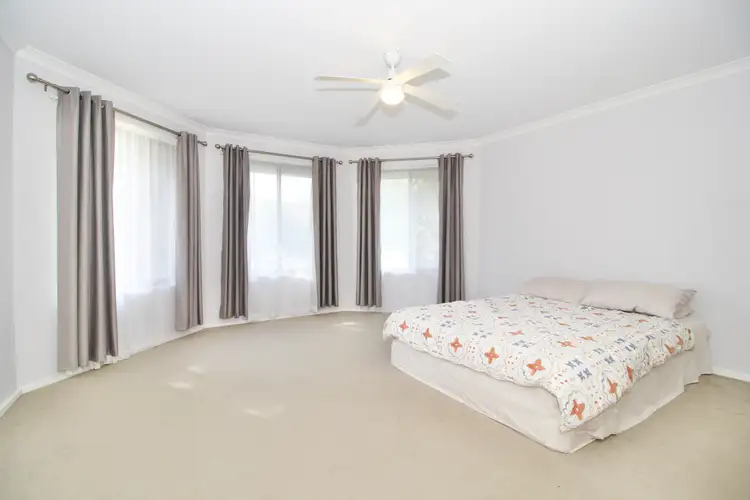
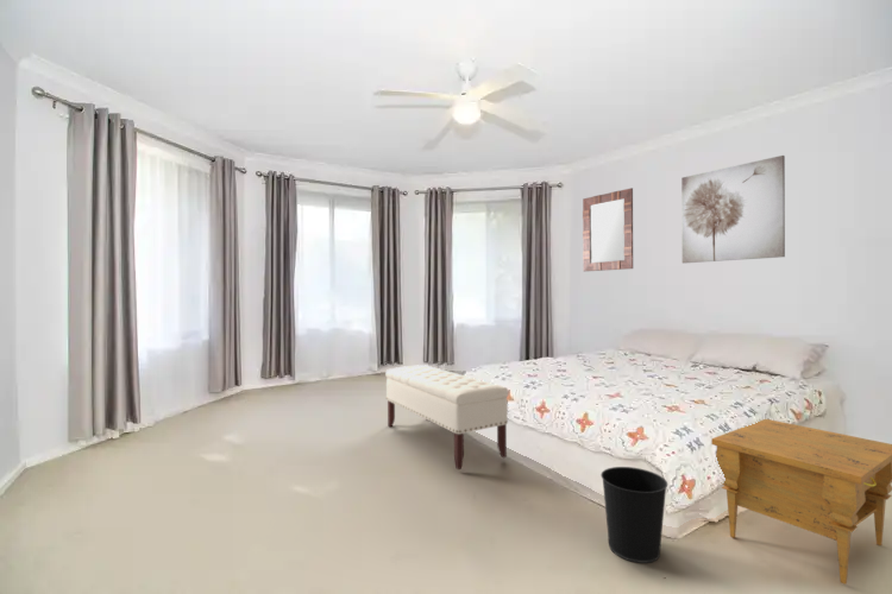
+ home mirror [582,187,634,272]
+ wastebasket [599,466,668,564]
+ wall art [680,154,786,264]
+ bench [384,364,510,470]
+ nightstand [710,418,892,586]
